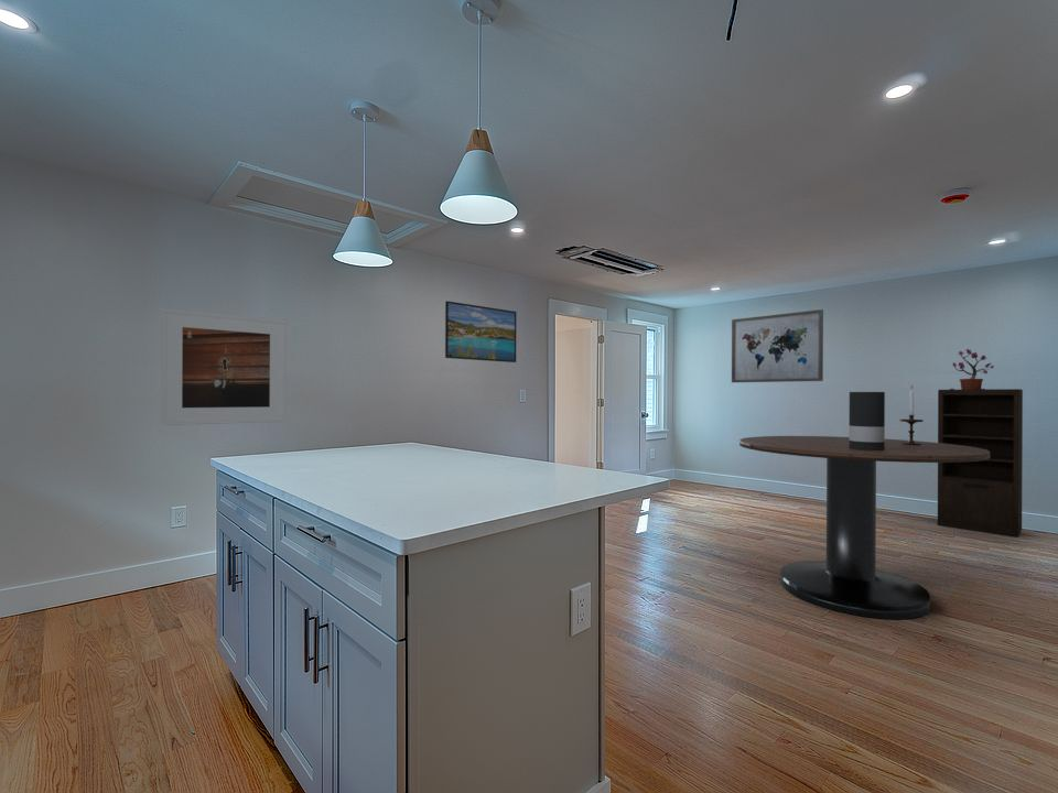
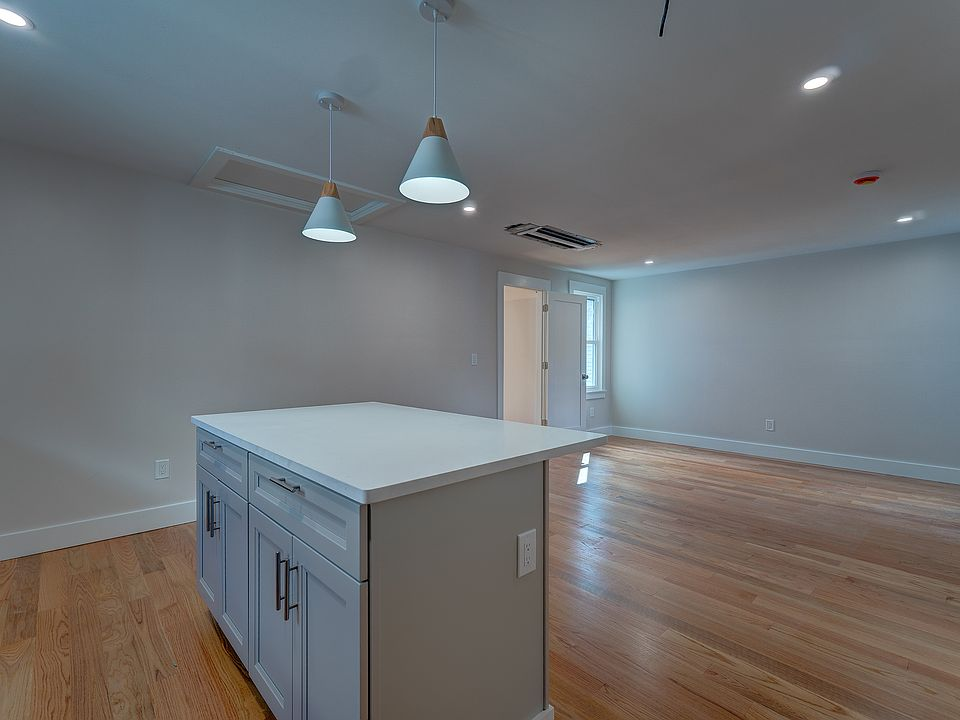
- shelving unit [937,388,1024,537]
- potted plant [949,348,995,390]
- dining table [738,435,990,620]
- candlestick [899,384,925,445]
- wall art [731,308,824,383]
- vase [848,391,886,450]
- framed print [160,307,288,426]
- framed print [444,300,518,363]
